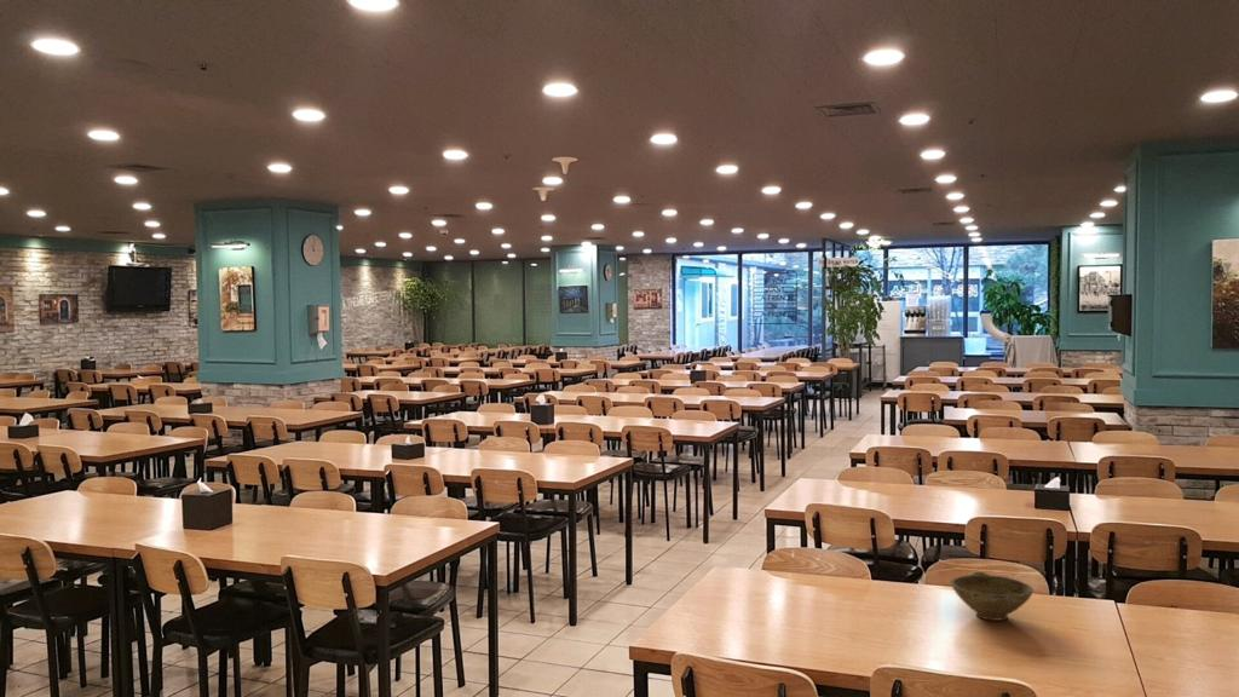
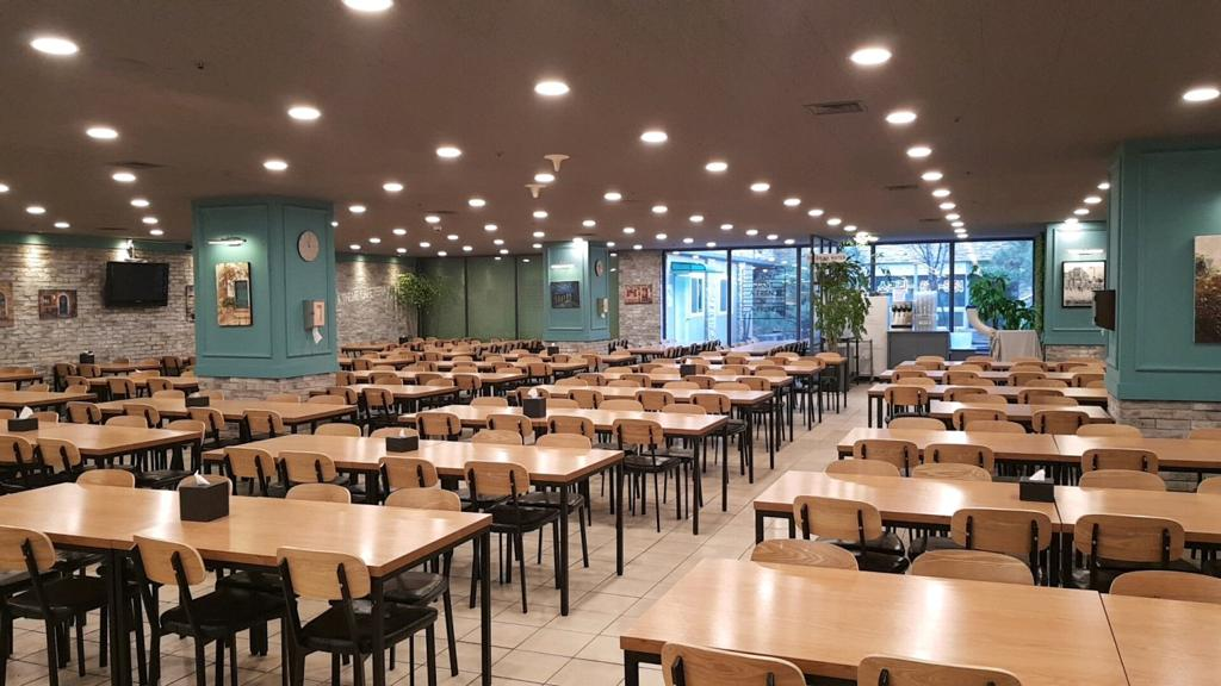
- bowl [950,571,1035,622]
